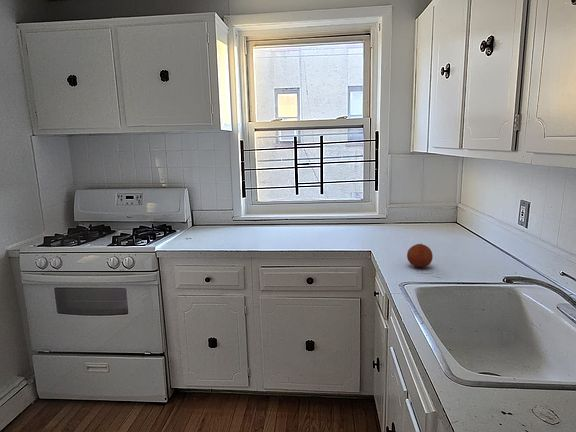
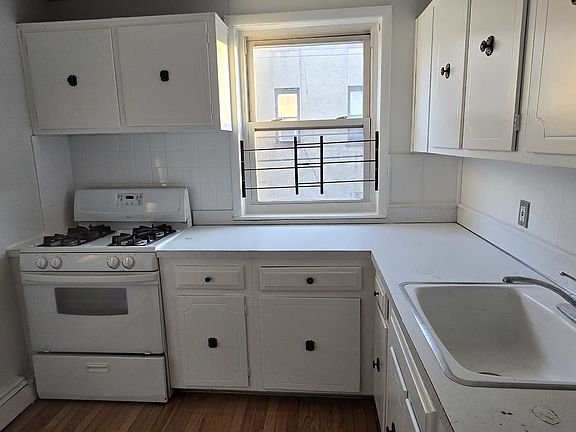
- fruit [406,243,434,268]
